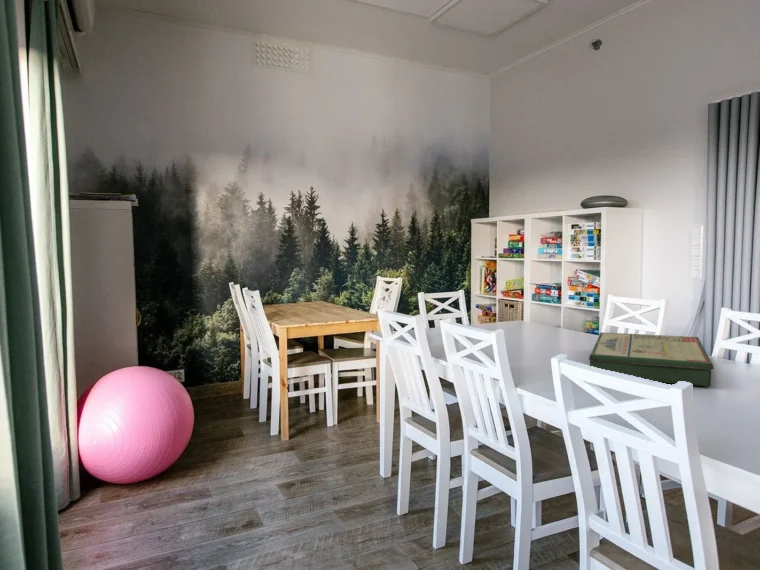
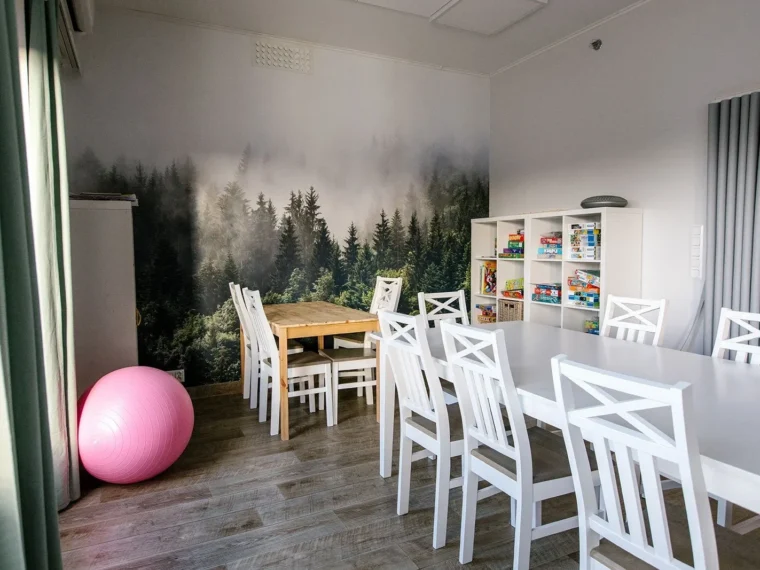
- board game [588,331,715,388]
